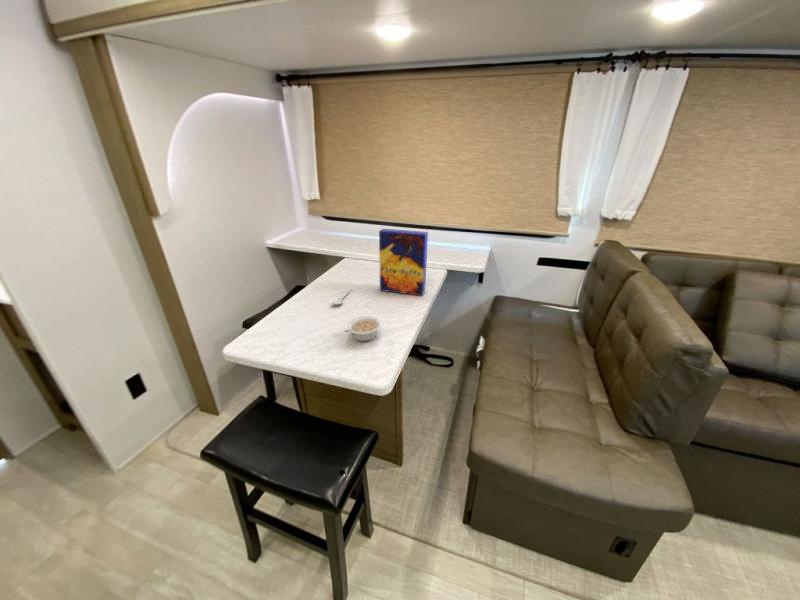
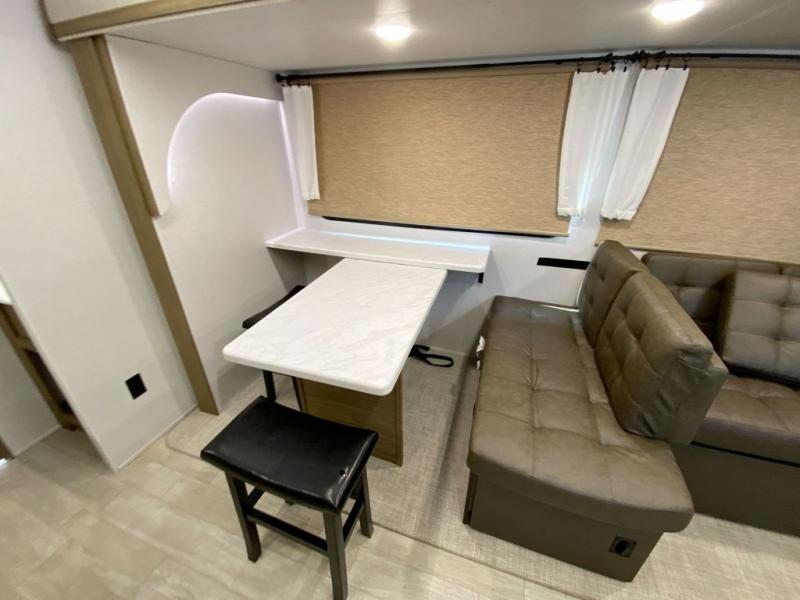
- cereal box [378,228,429,297]
- spoon [331,288,353,306]
- legume [343,315,382,343]
